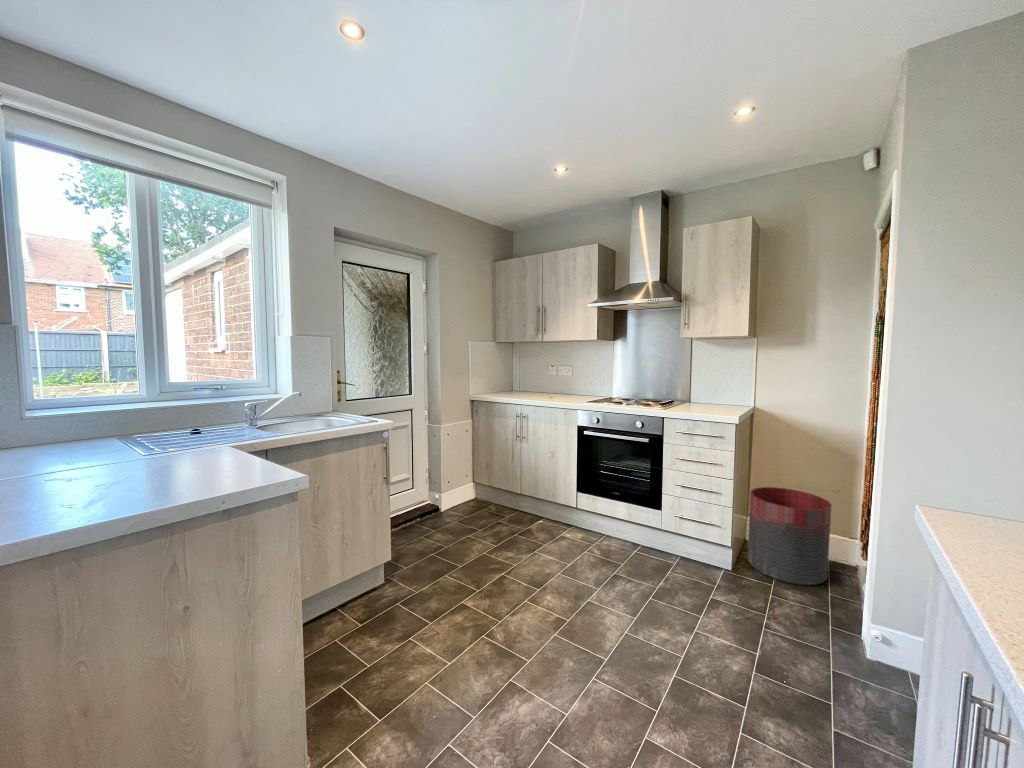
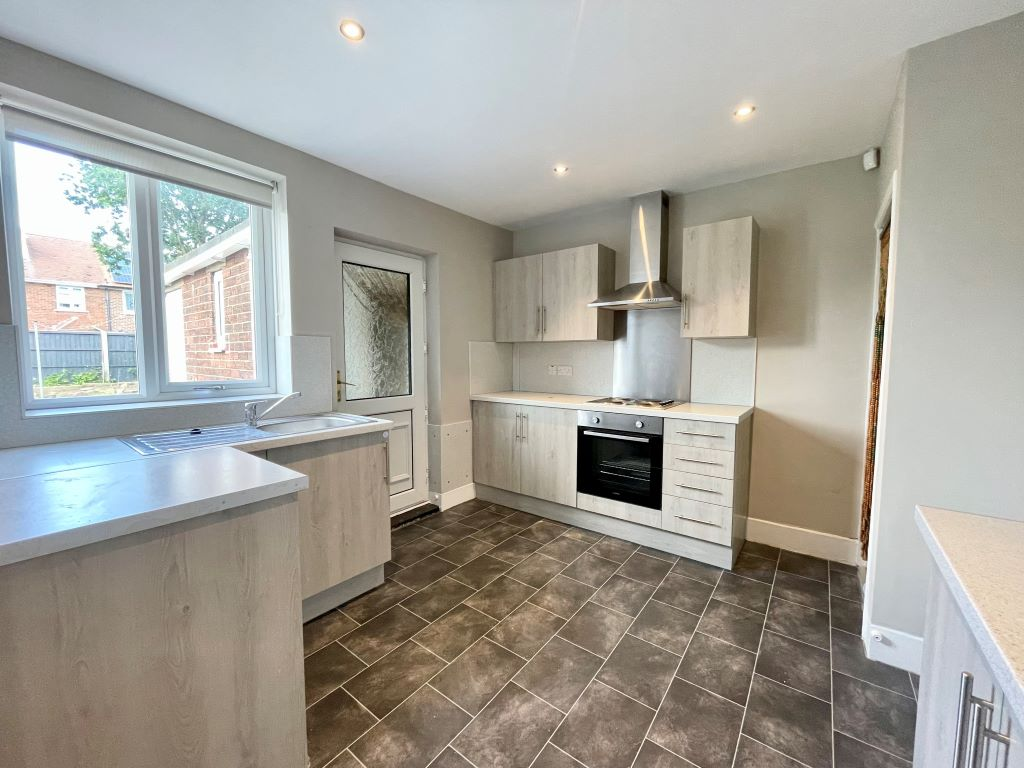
- trash can [746,486,833,587]
